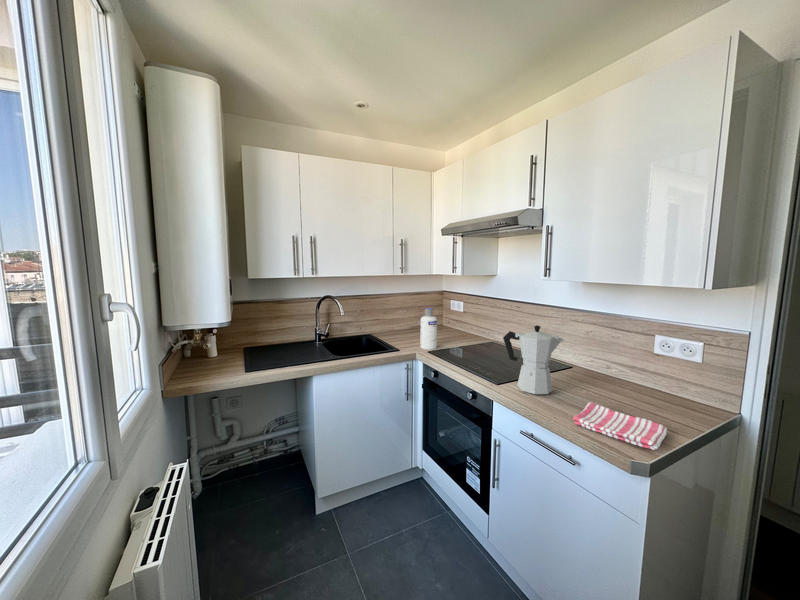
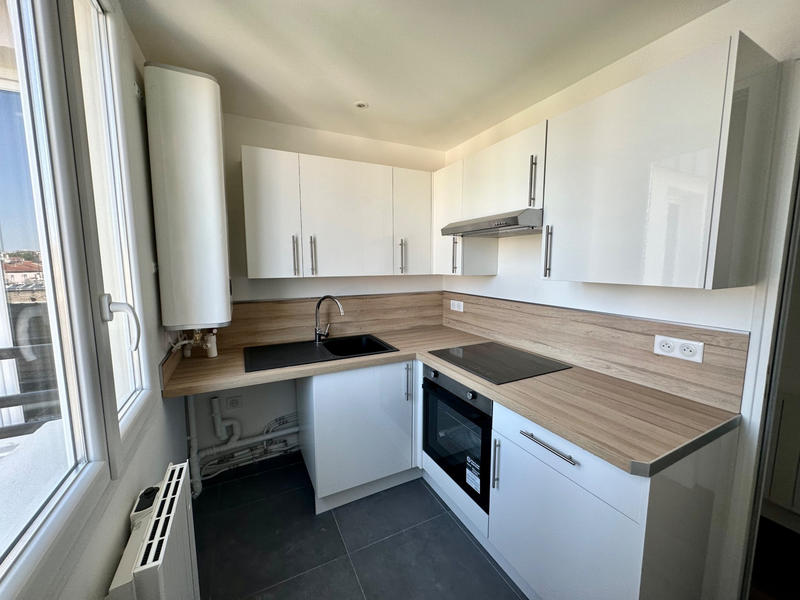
- moka pot [502,324,565,396]
- screw cap bottle [419,307,438,350]
- dish towel [572,401,668,451]
